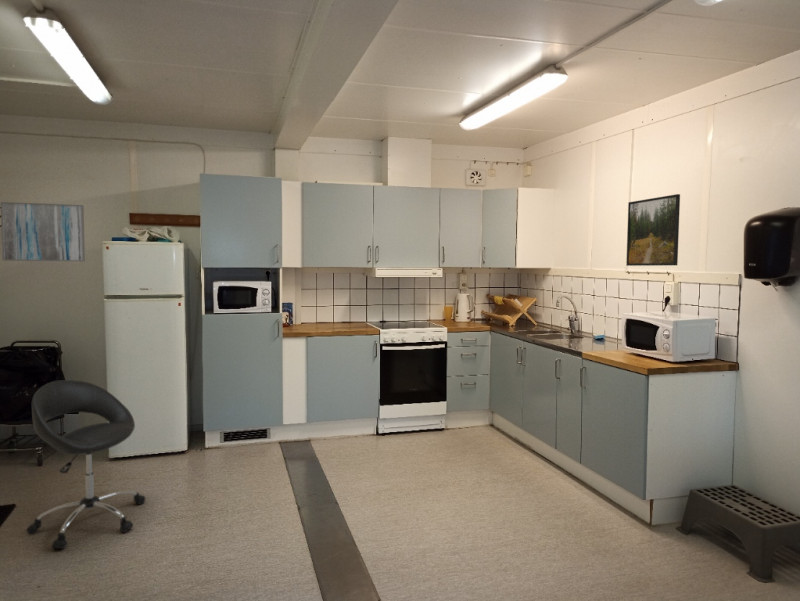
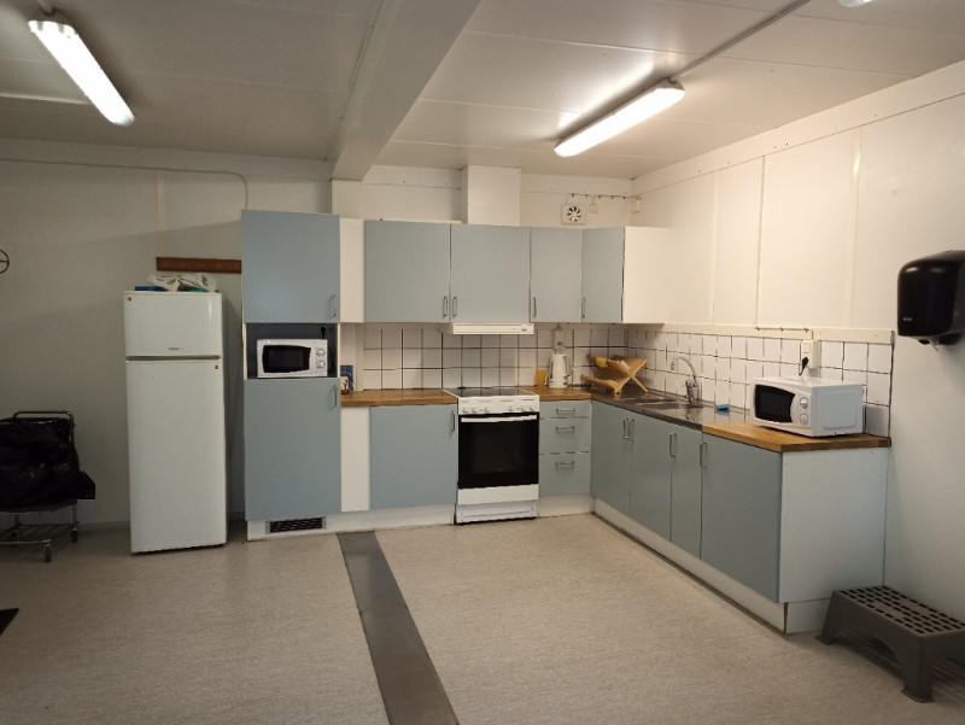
- wall art [0,201,86,263]
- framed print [625,193,681,267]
- chair [26,379,147,550]
